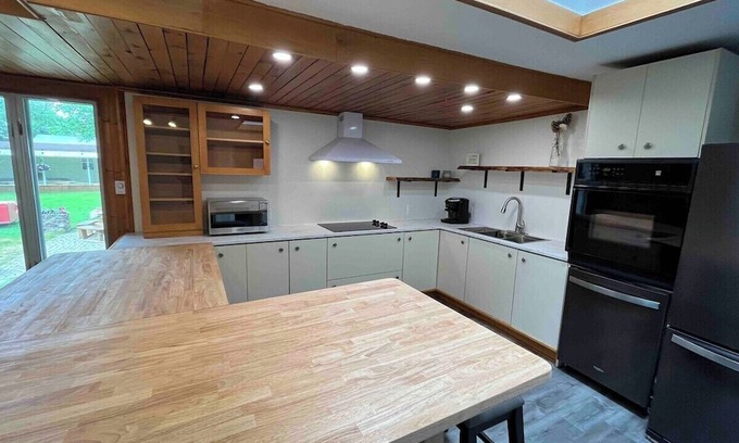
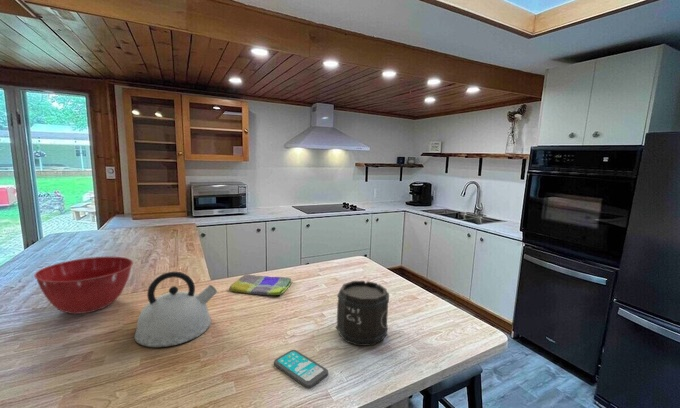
+ kettle [133,271,218,348]
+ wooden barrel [335,280,390,347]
+ smartphone [273,349,329,389]
+ dish towel [228,273,294,296]
+ mixing bowl [33,256,134,315]
